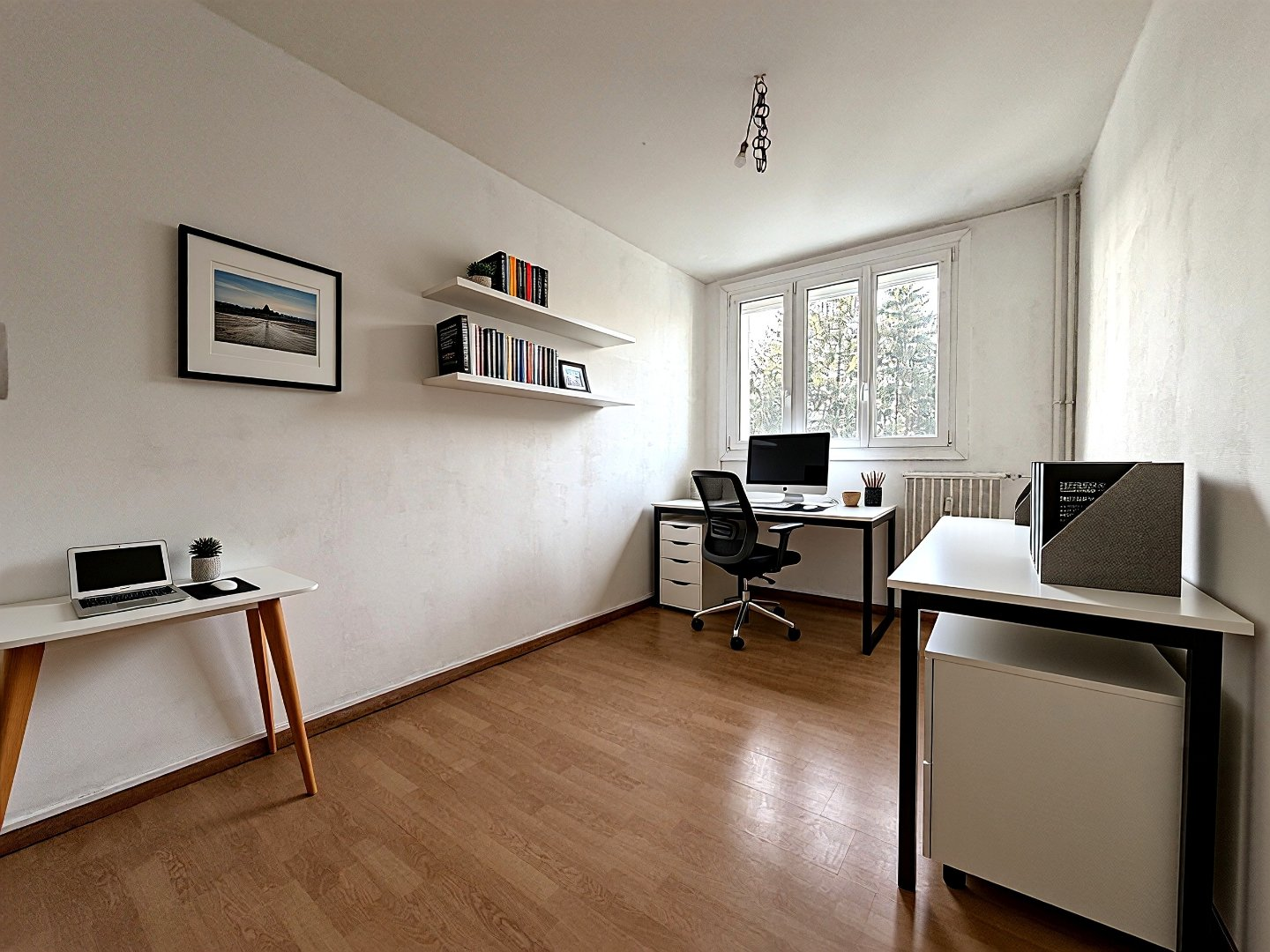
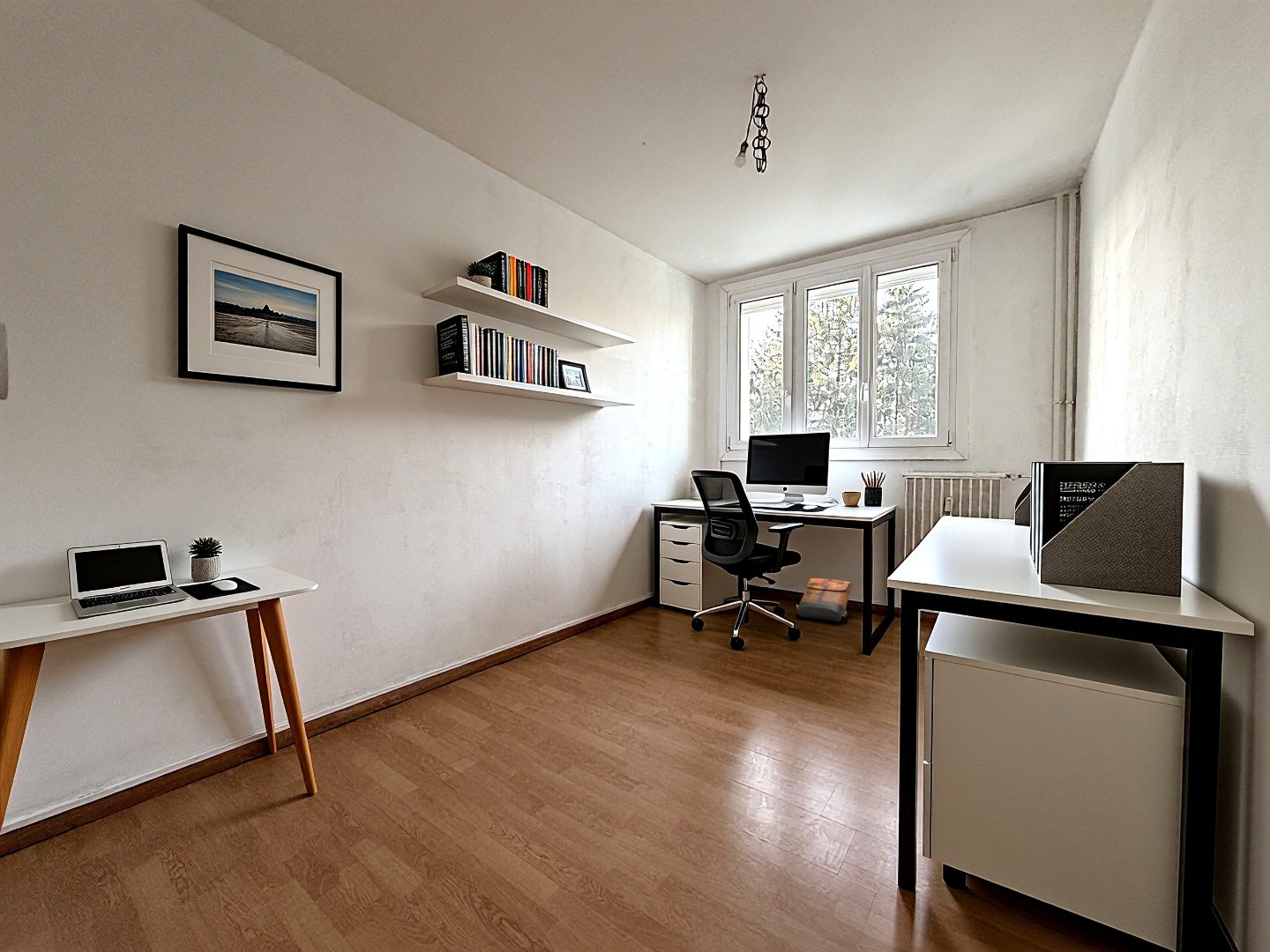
+ backpack [796,577,853,622]
